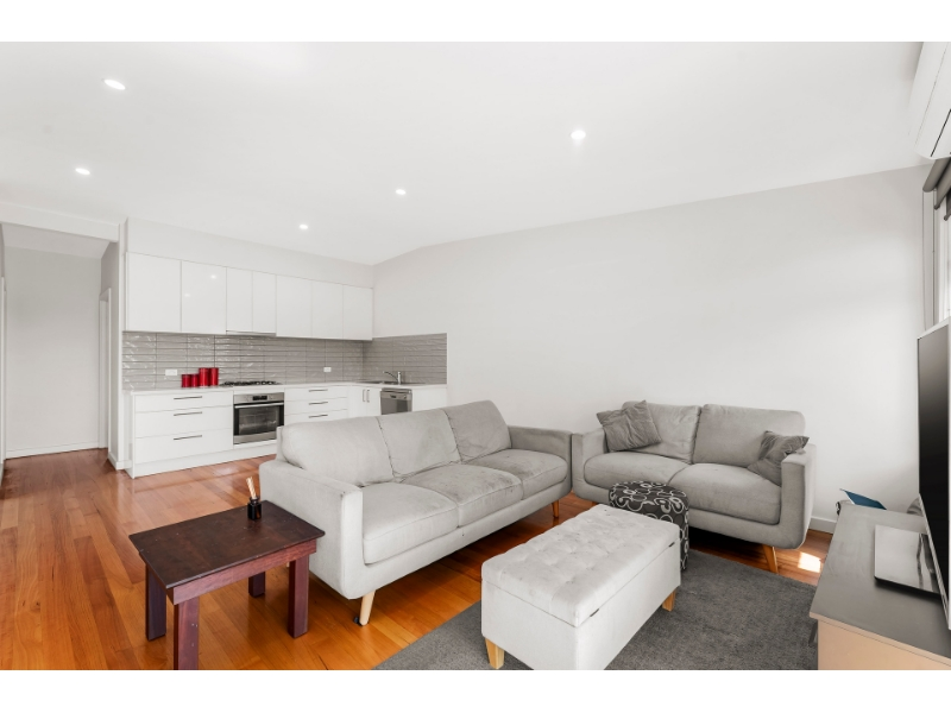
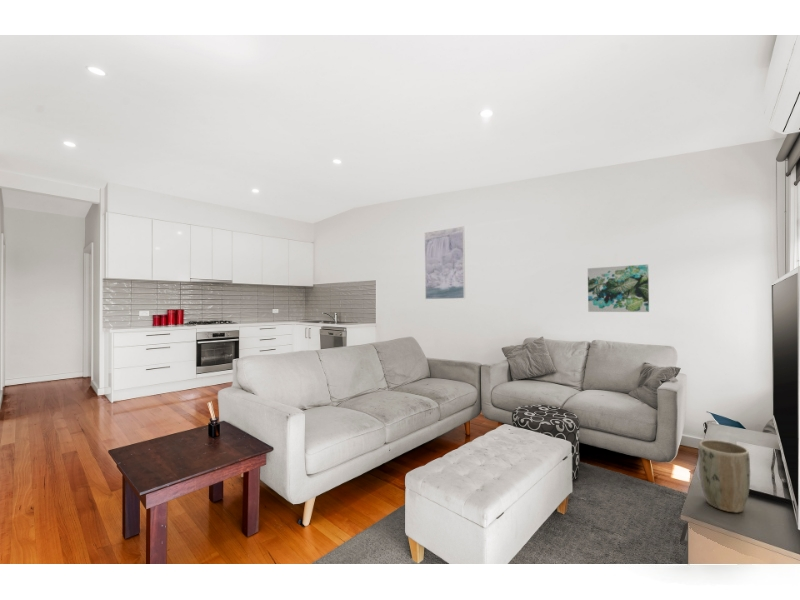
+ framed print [424,226,466,300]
+ plant pot [698,439,751,514]
+ wall art [587,264,650,313]
